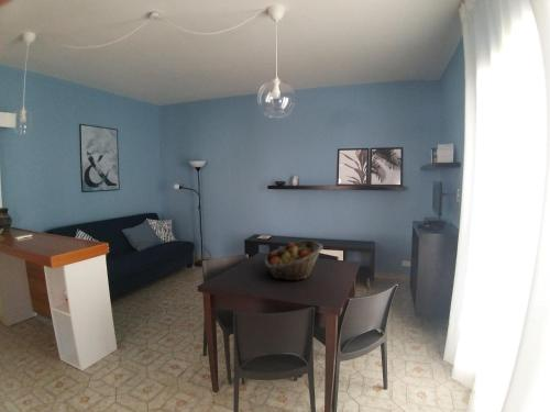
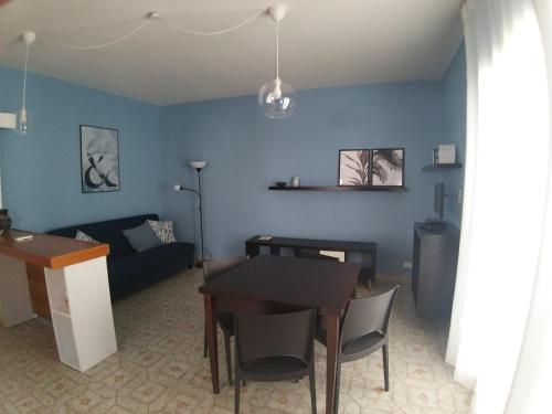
- fruit basket [264,240,323,282]
